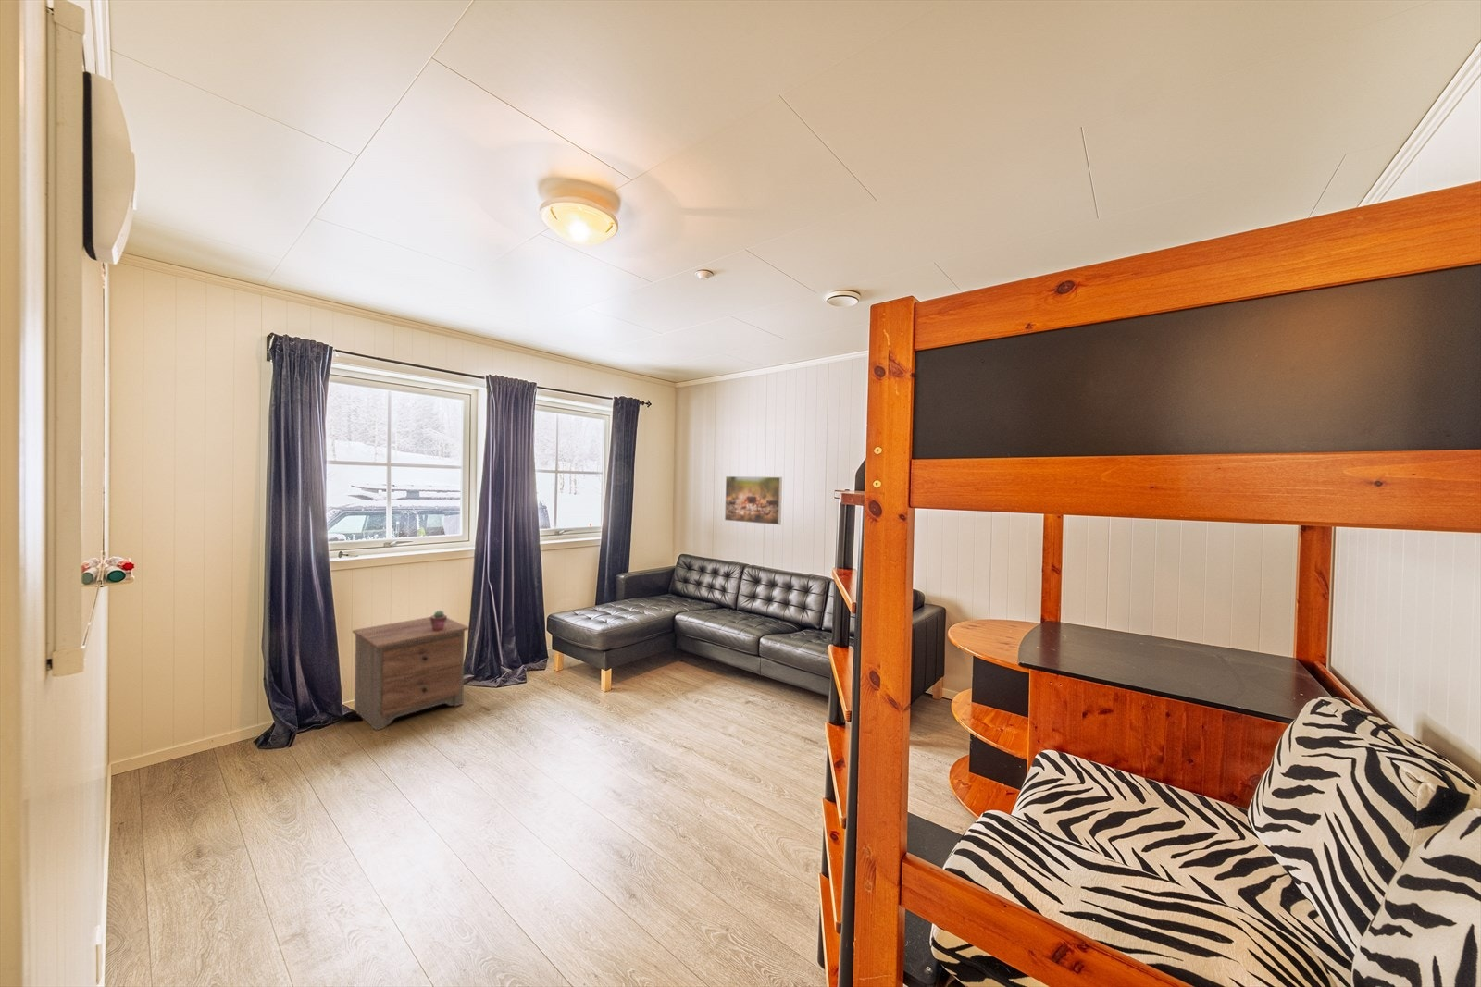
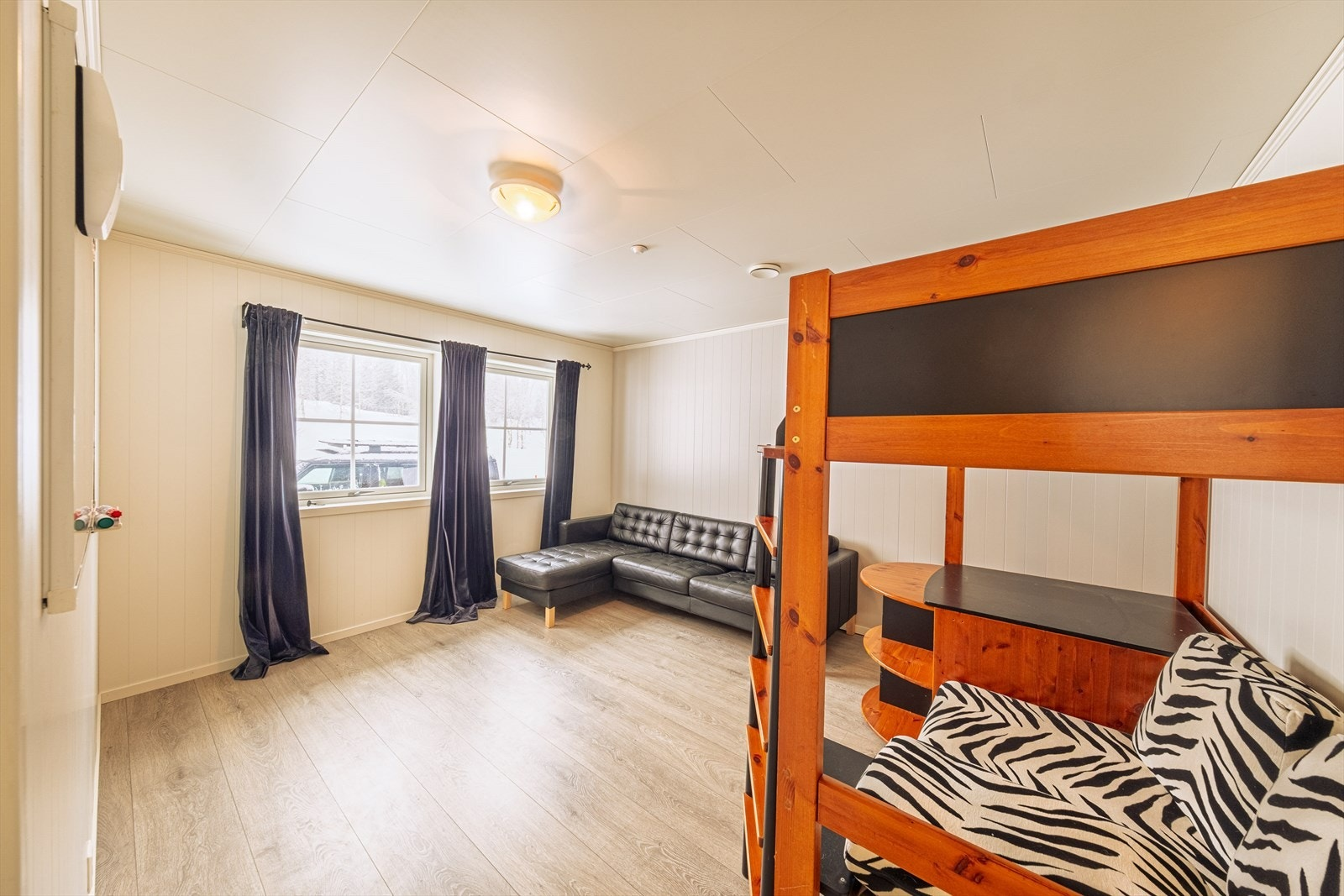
- nightstand [352,616,471,731]
- potted succulent [430,609,448,631]
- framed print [724,476,783,527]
